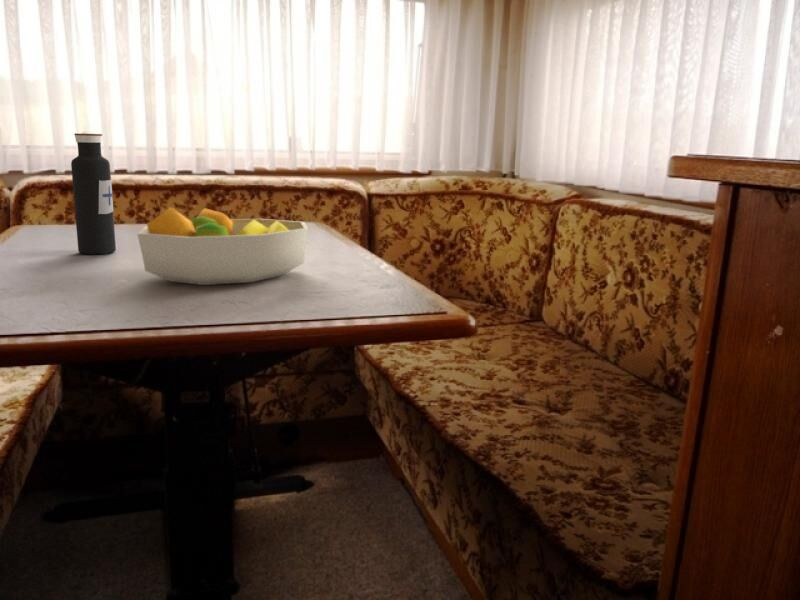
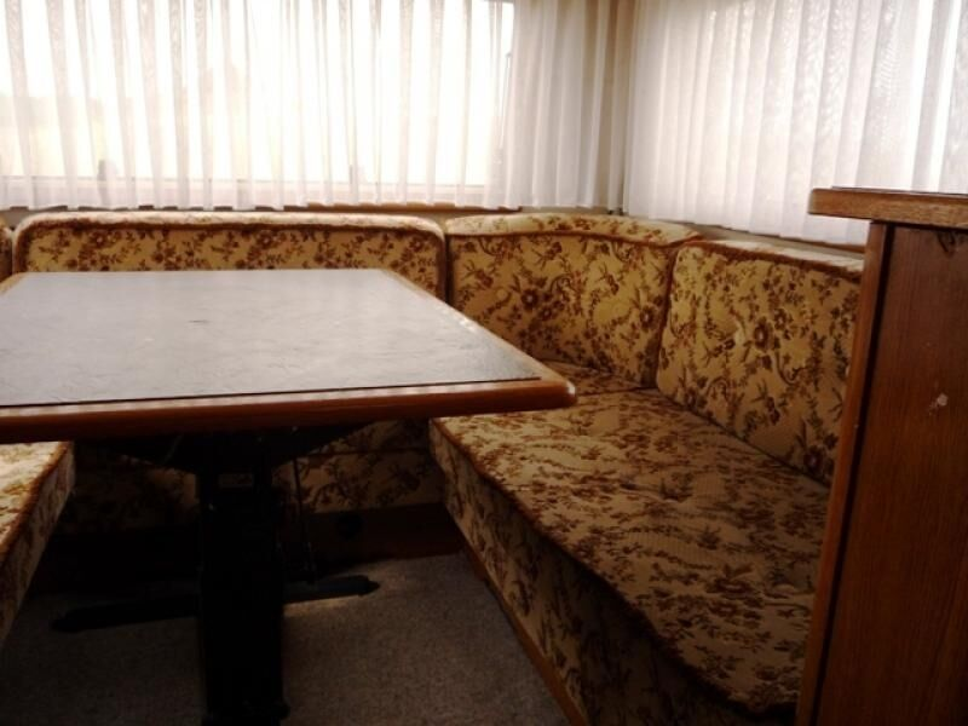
- water bottle [70,133,117,255]
- fruit bowl [136,206,309,286]
